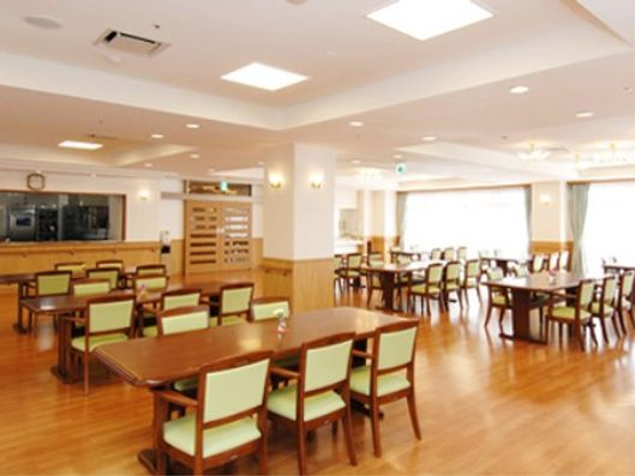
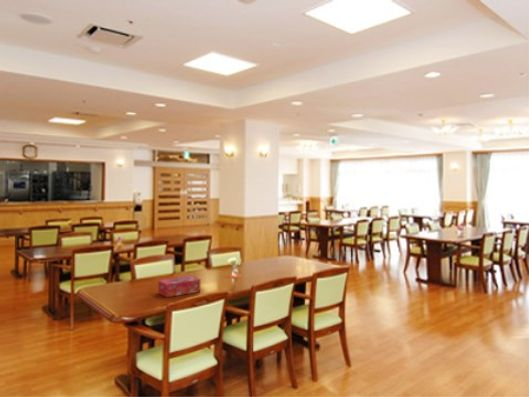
+ tissue box [157,275,201,298]
